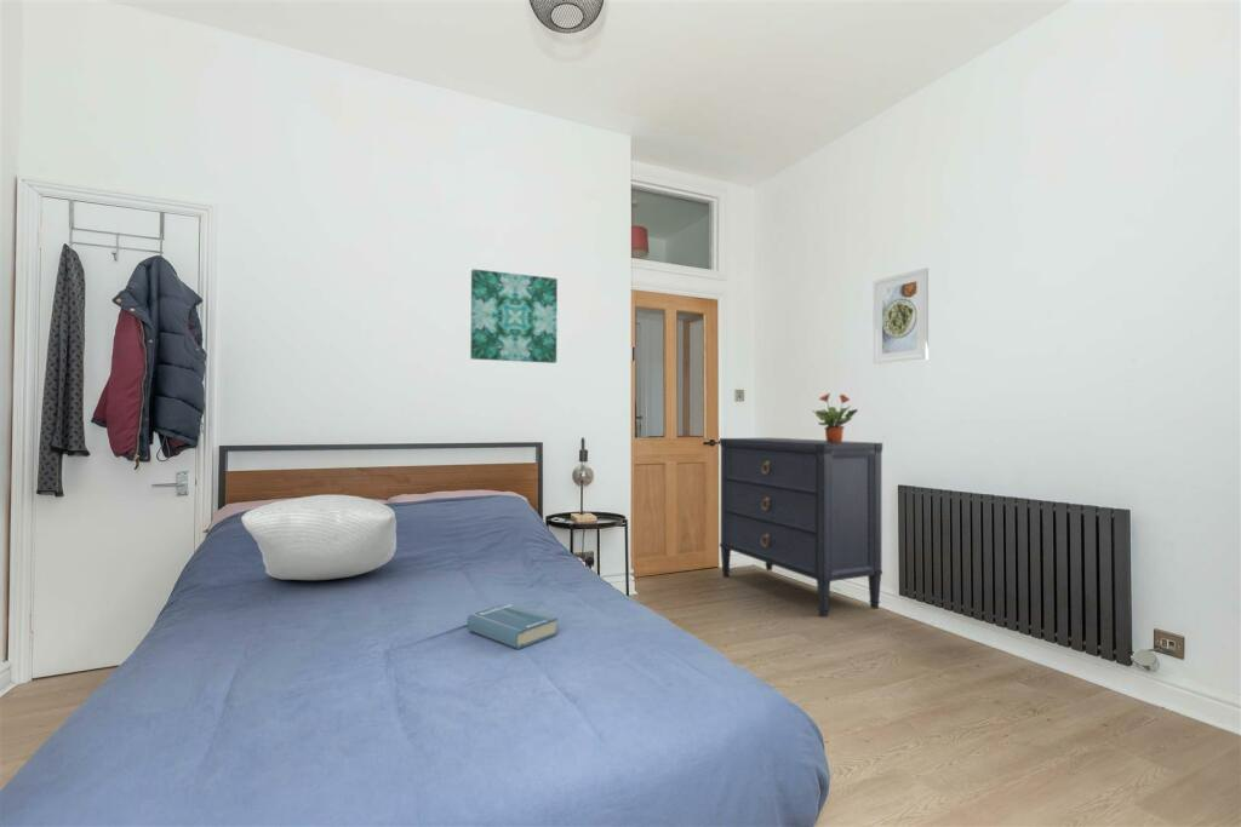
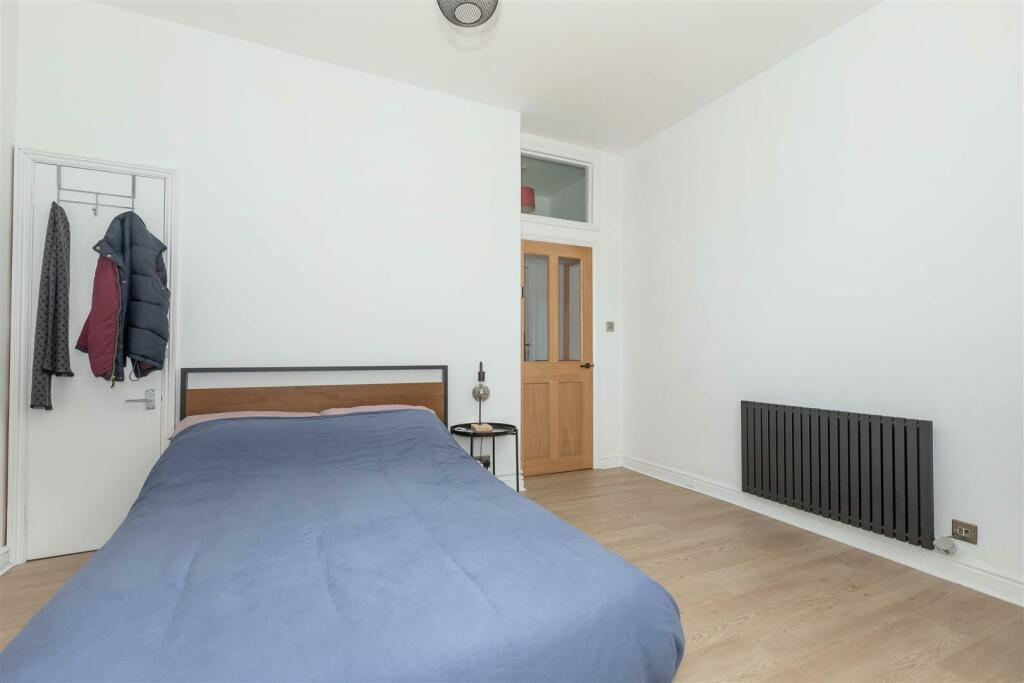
- wall art [469,268,559,364]
- potted plant [811,392,859,443]
- hardback book [467,602,559,650]
- pillow [240,494,398,581]
- dresser [719,437,883,619]
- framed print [873,266,930,366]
